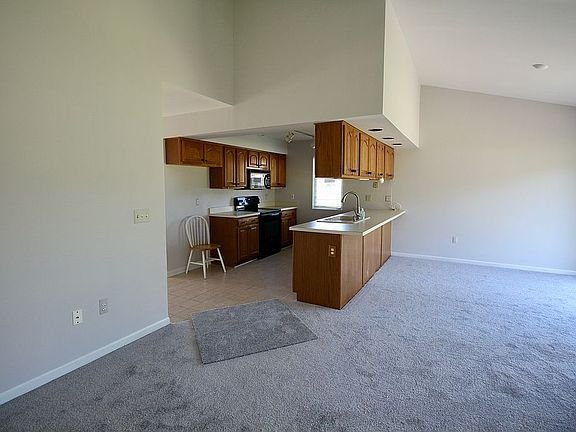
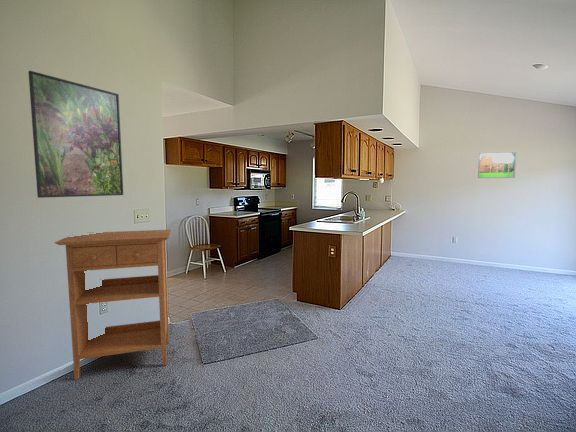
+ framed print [27,70,124,199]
+ bookshelf [53,229,172,381]
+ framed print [477,151,517,179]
